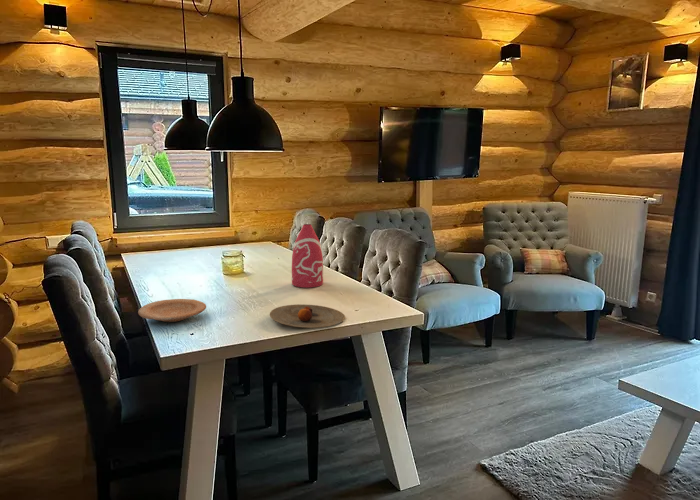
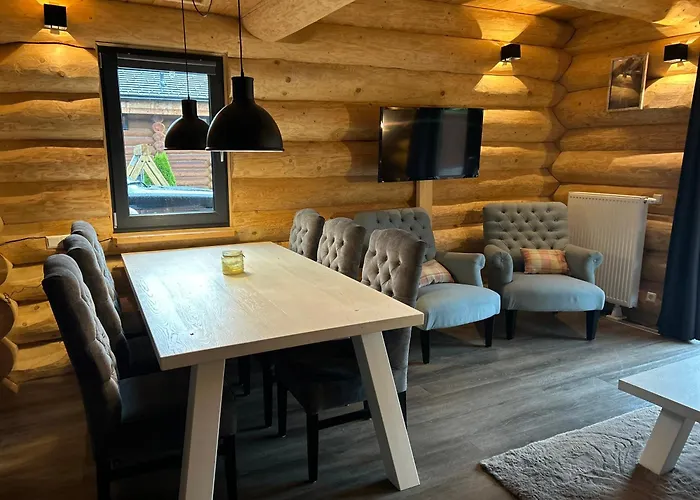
- bottle [291,223,324,289]
- plate [137,298,207,323]
- plate [269,303,346,329]
